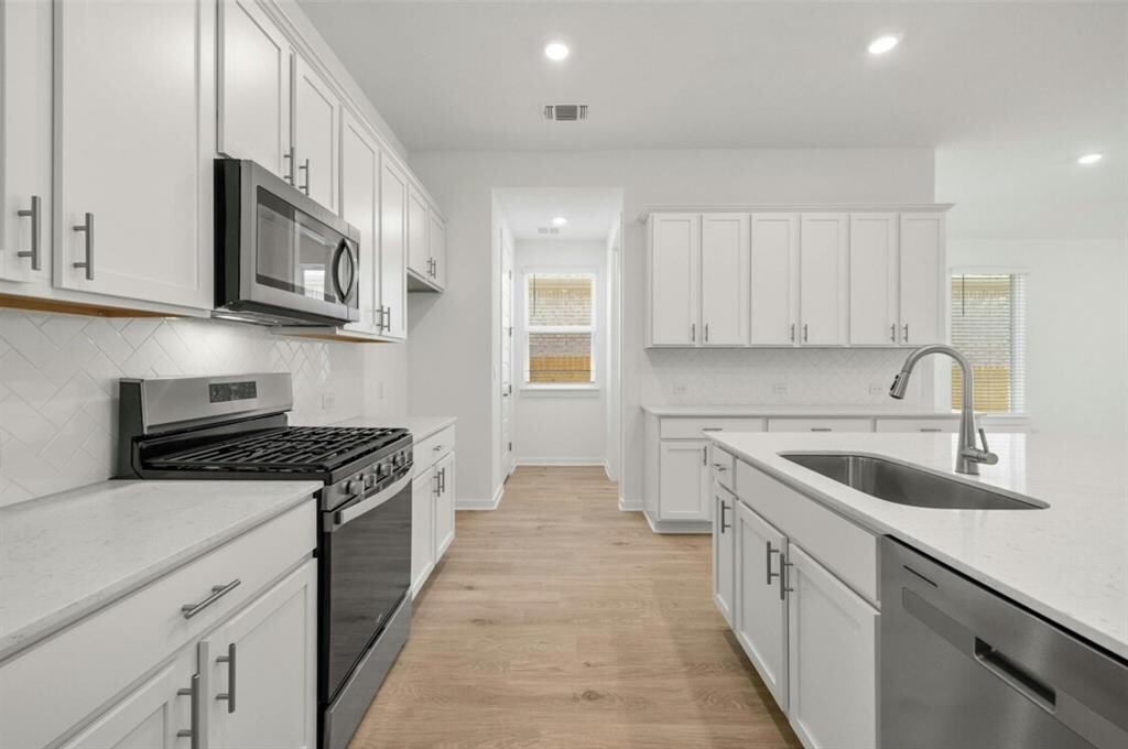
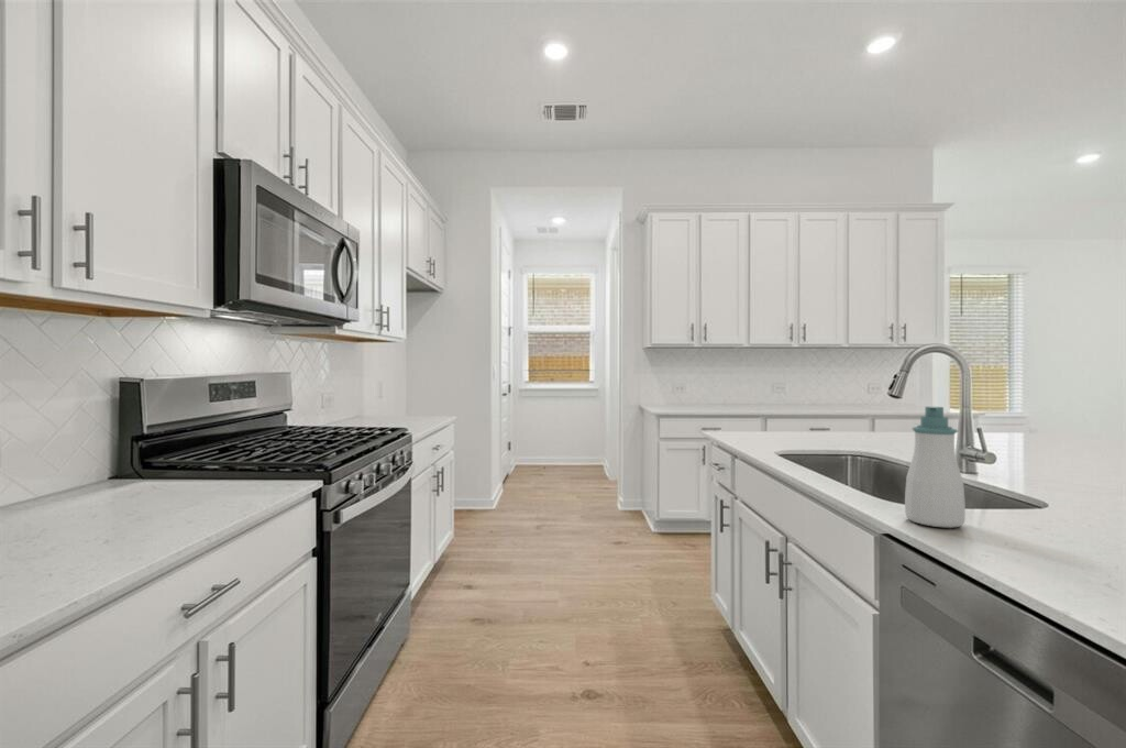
+ soap bottle [904,406,967,529]
